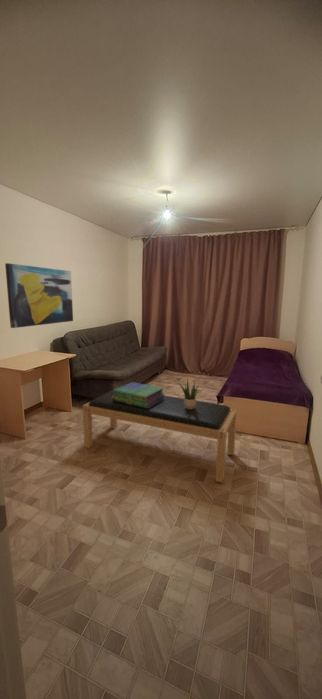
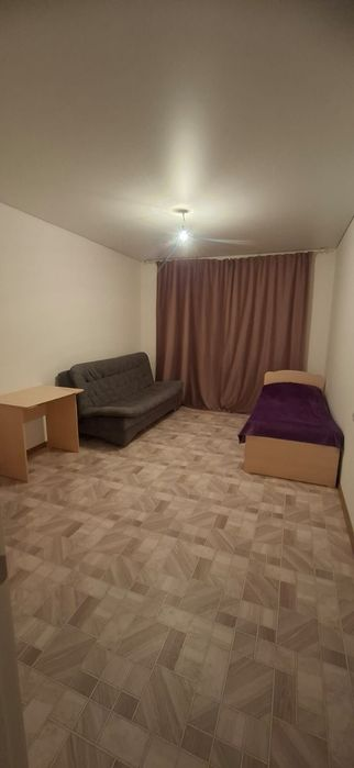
- potted plant [176,378,201,409]
- wall art [4,262,74,329]
- bench [82,389,238,484]
- stack of books [112,381,166,408]
